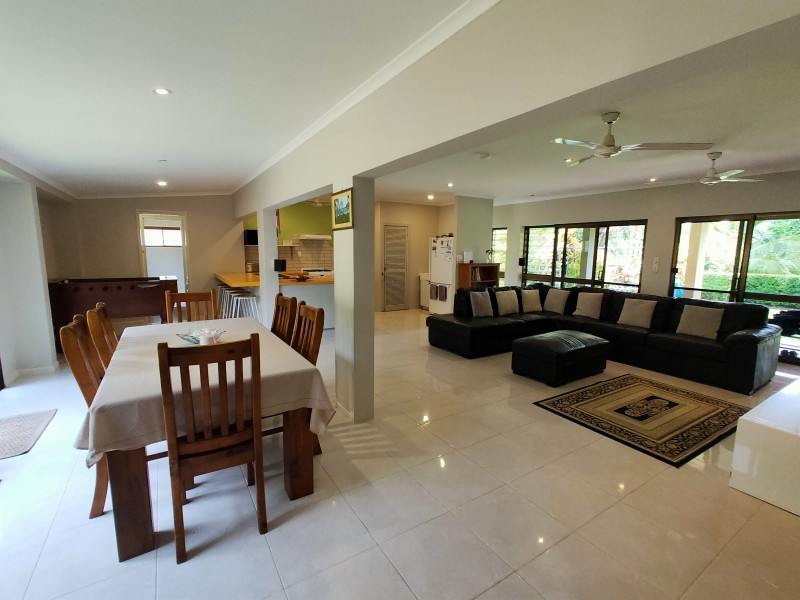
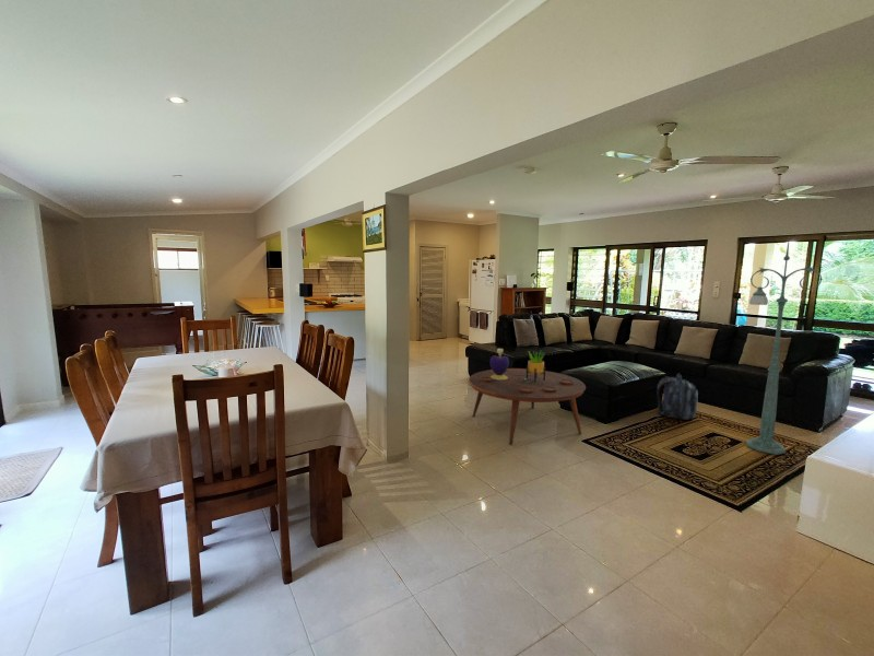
+ backpack [656,372,699,421]
+ decorative container [489,348,510,380]
+ coffee table [468,367,587,446]
+ floor lamp [745,234,824,456]
+ potted plant [525,350,546,382]
